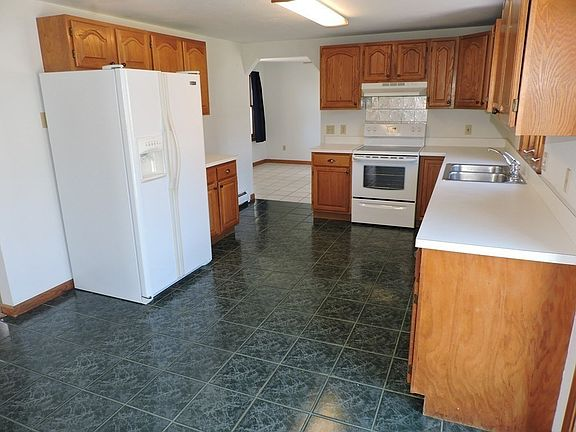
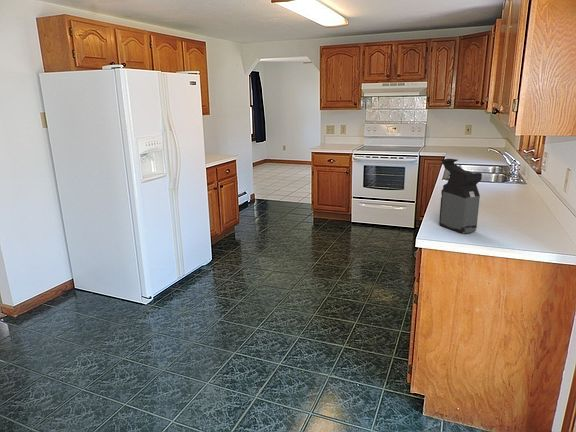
+ coffee maker [438,158,483,234]
